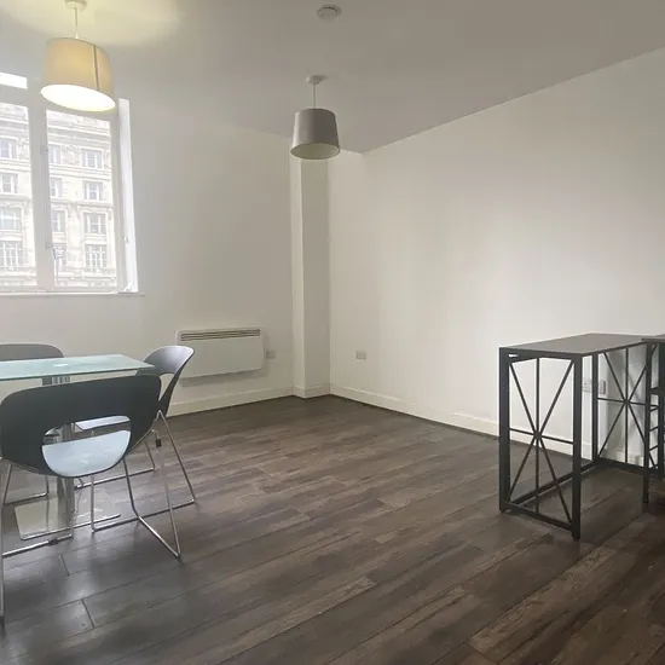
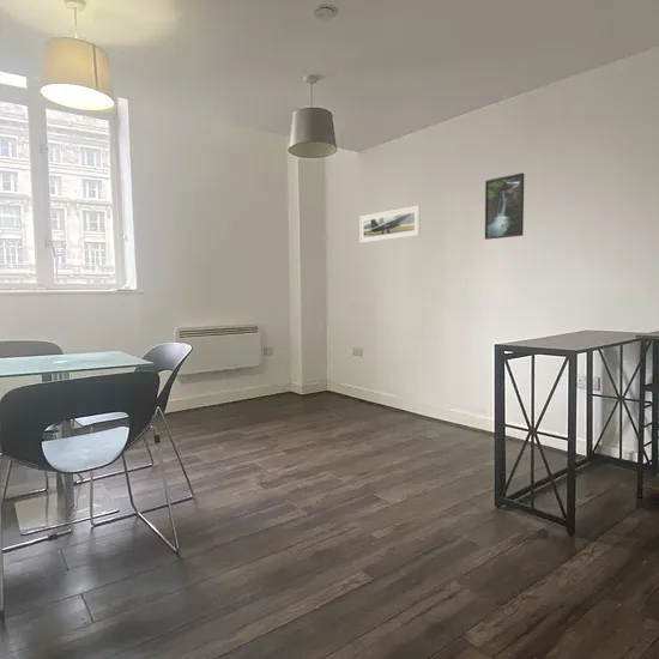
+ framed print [484,173,525,241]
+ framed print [358,205,422,244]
